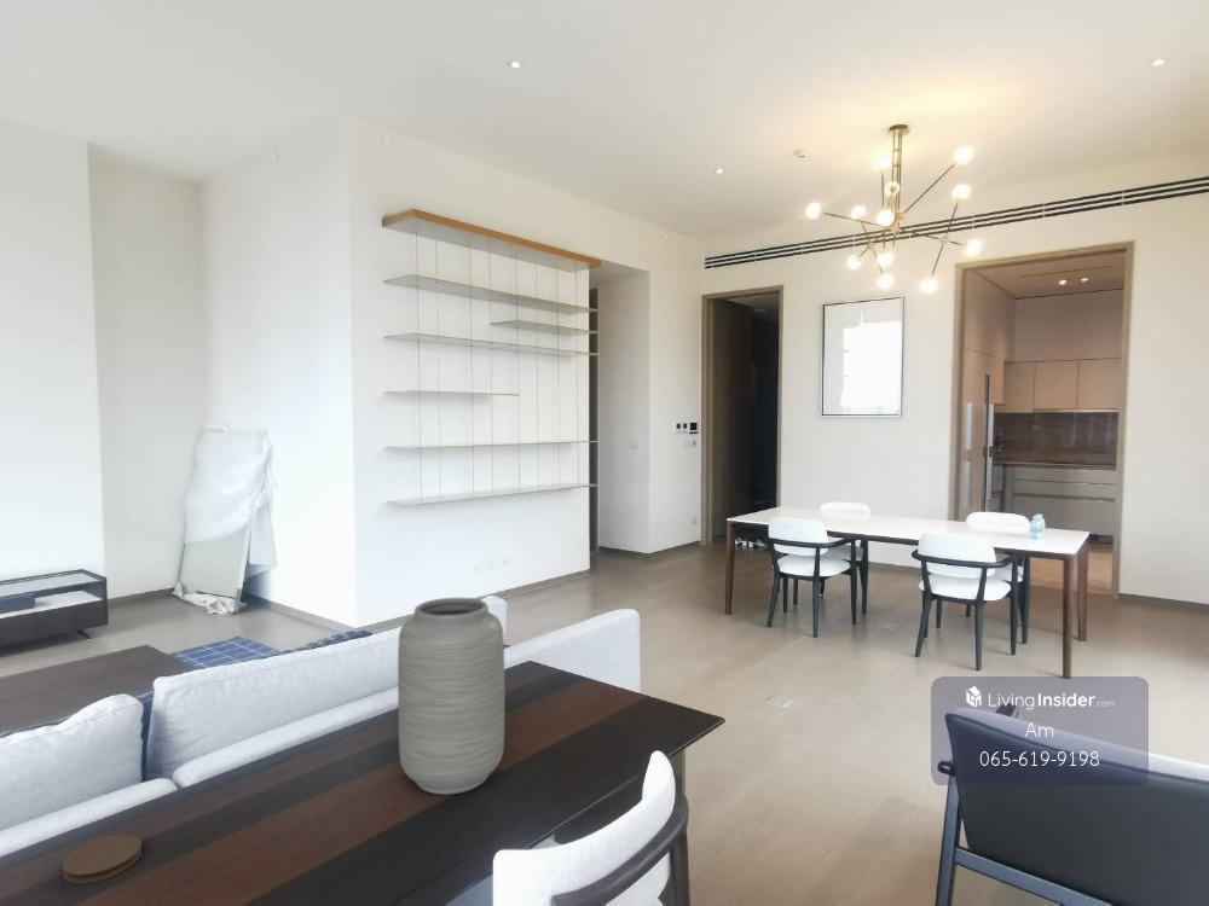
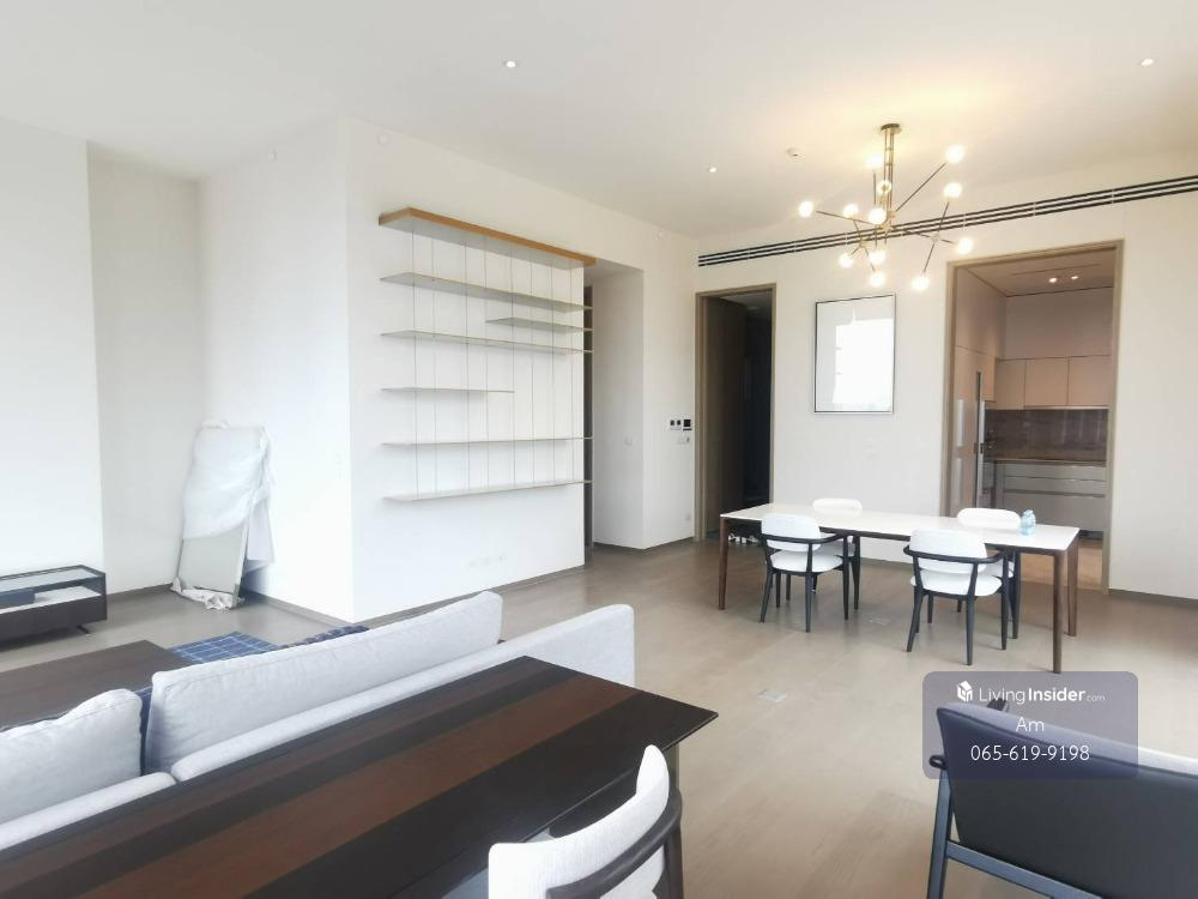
- coaster [62,834,143,884]
- vase [397,597,505,796]
